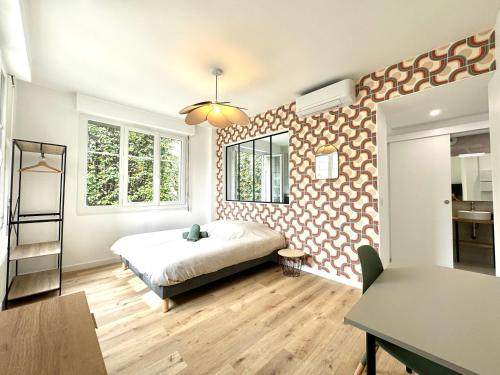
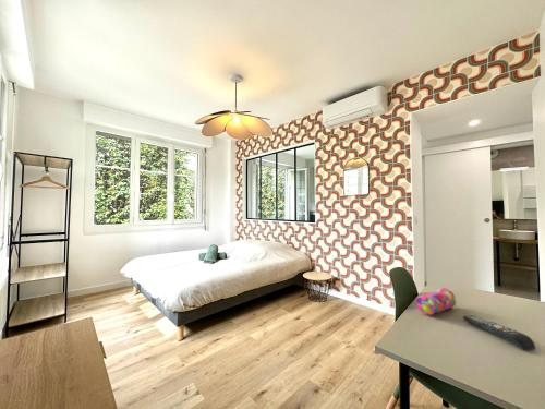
+ remote control [462,314,536,351]
+ pencil case [415,286,457,316]
